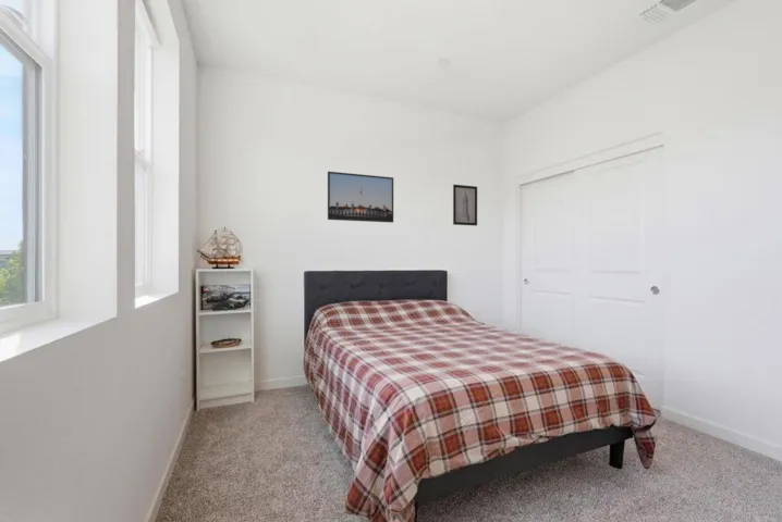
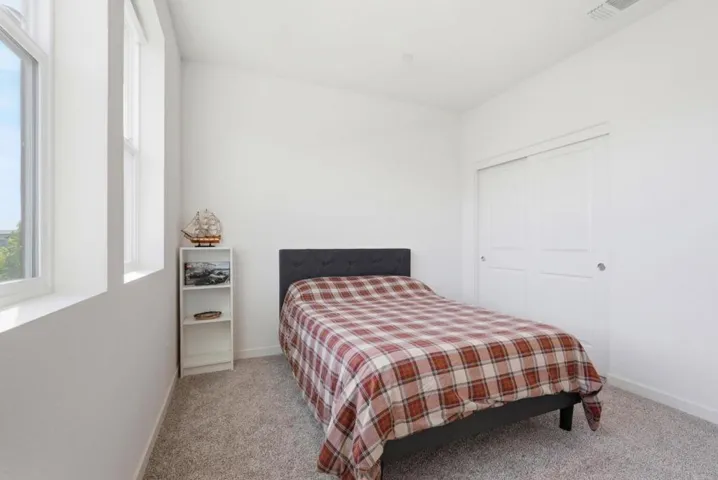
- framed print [327,171,394,224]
- wall art [452,184,478,227]
